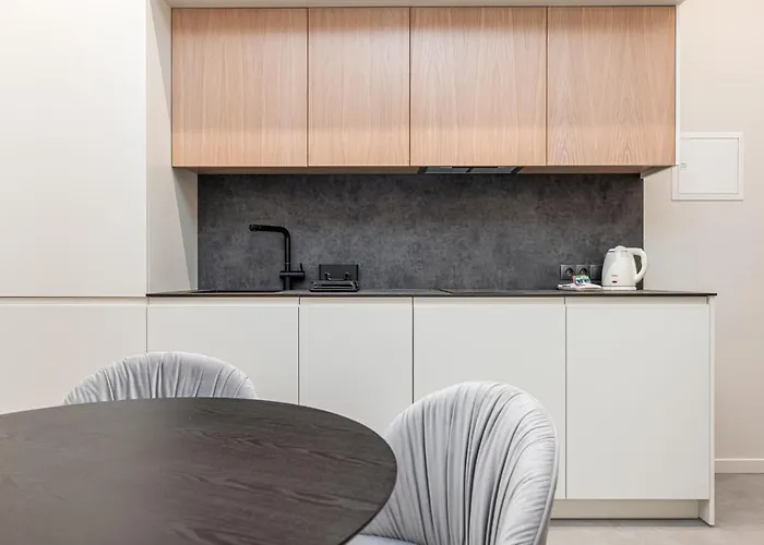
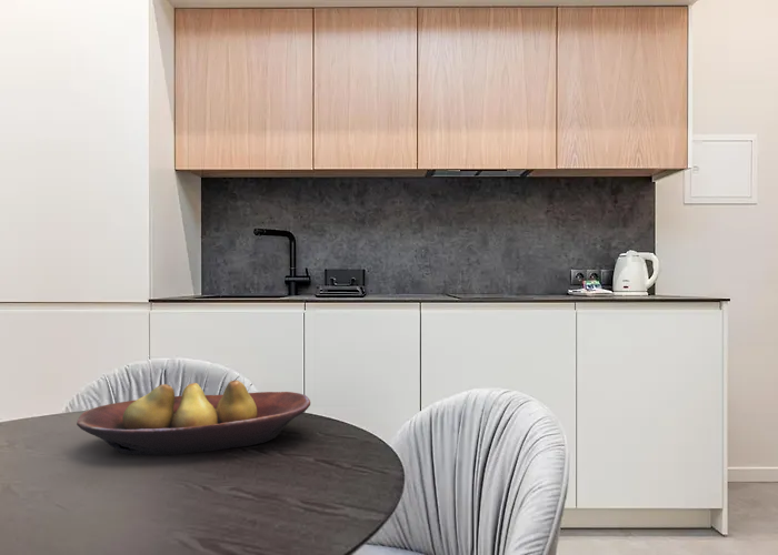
+ fruit bowl [76,379,311,456]
